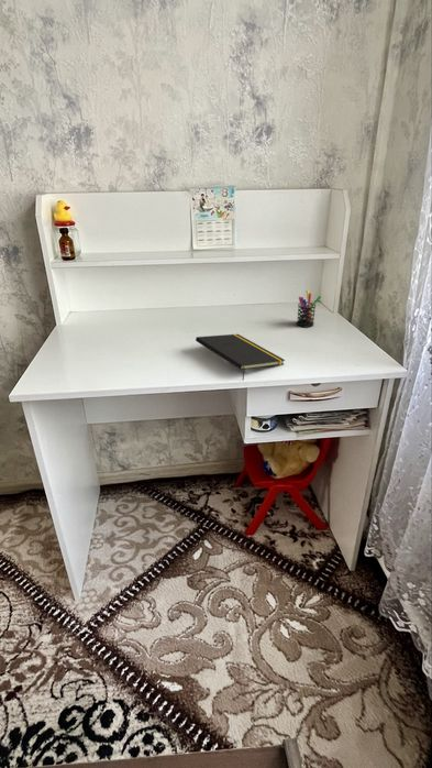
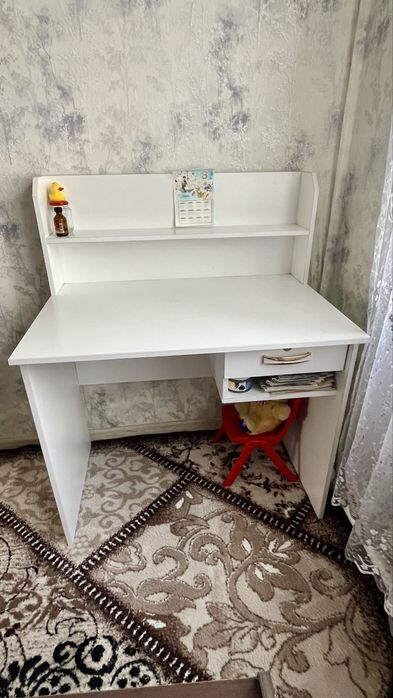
- notepad [195,333,286,381]
- pen holder [296,289,322,328]
